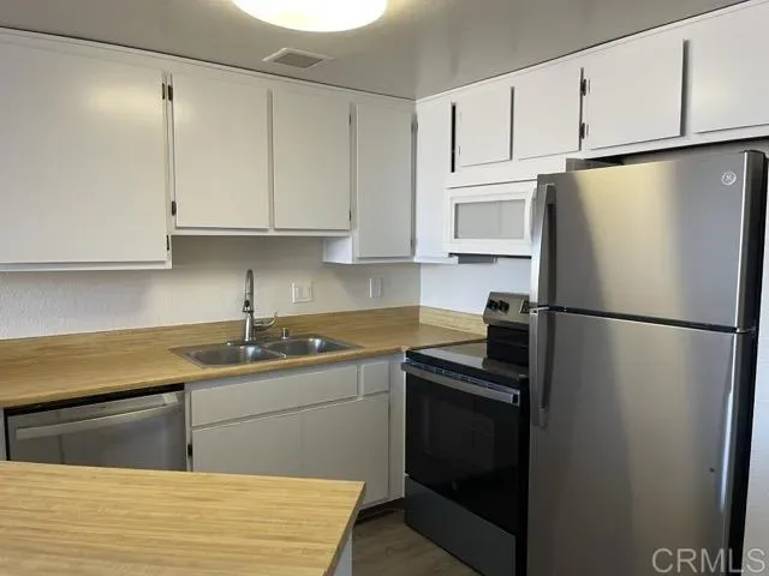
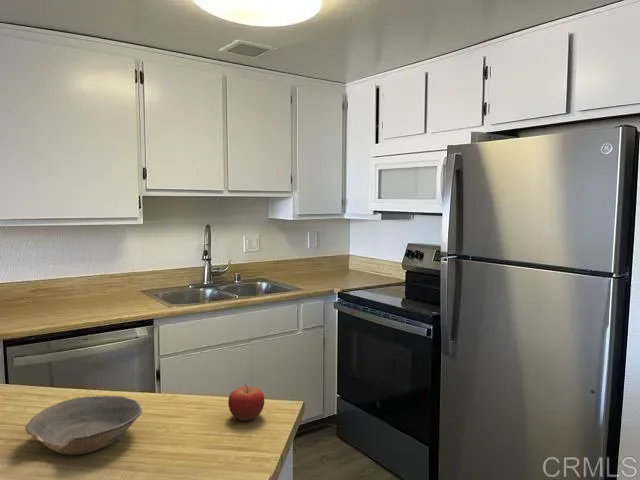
+ bowl [25,395,143,456]
+ fruit [227,383,265,422]
